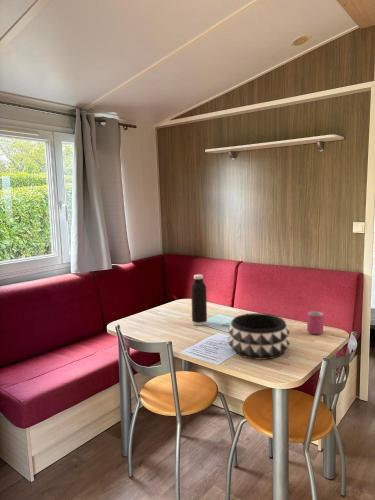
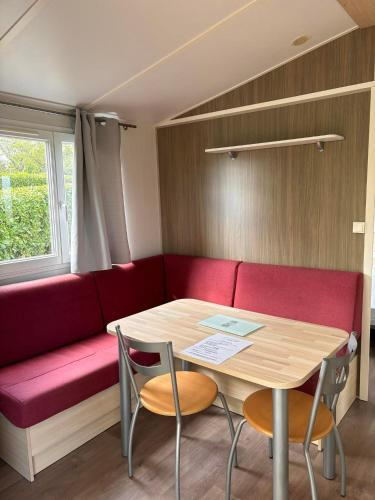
- water bottle [190,273,208,327]
- decorative bowl [227,312,291,361]
- mug [306,310,325,335]
